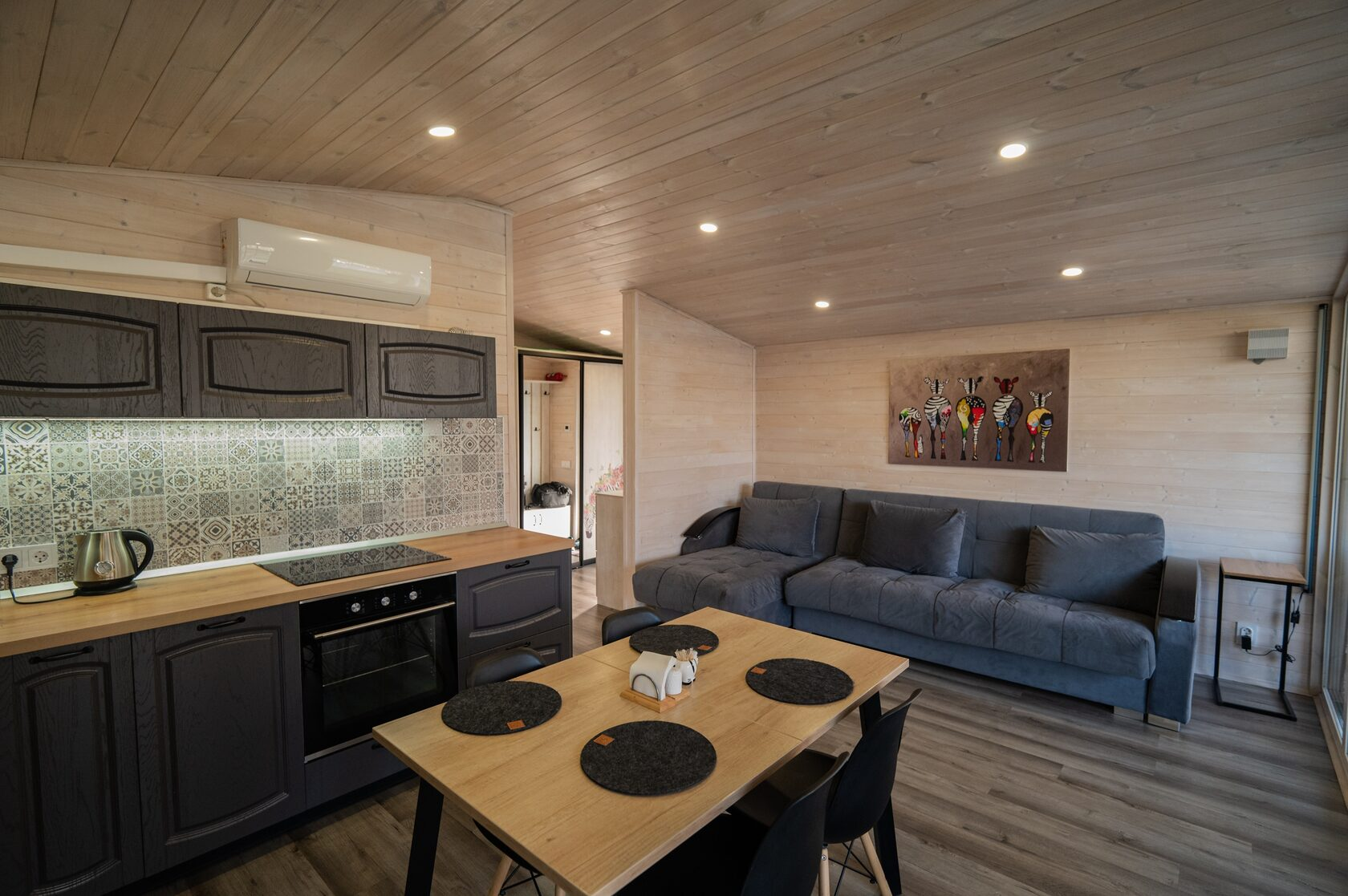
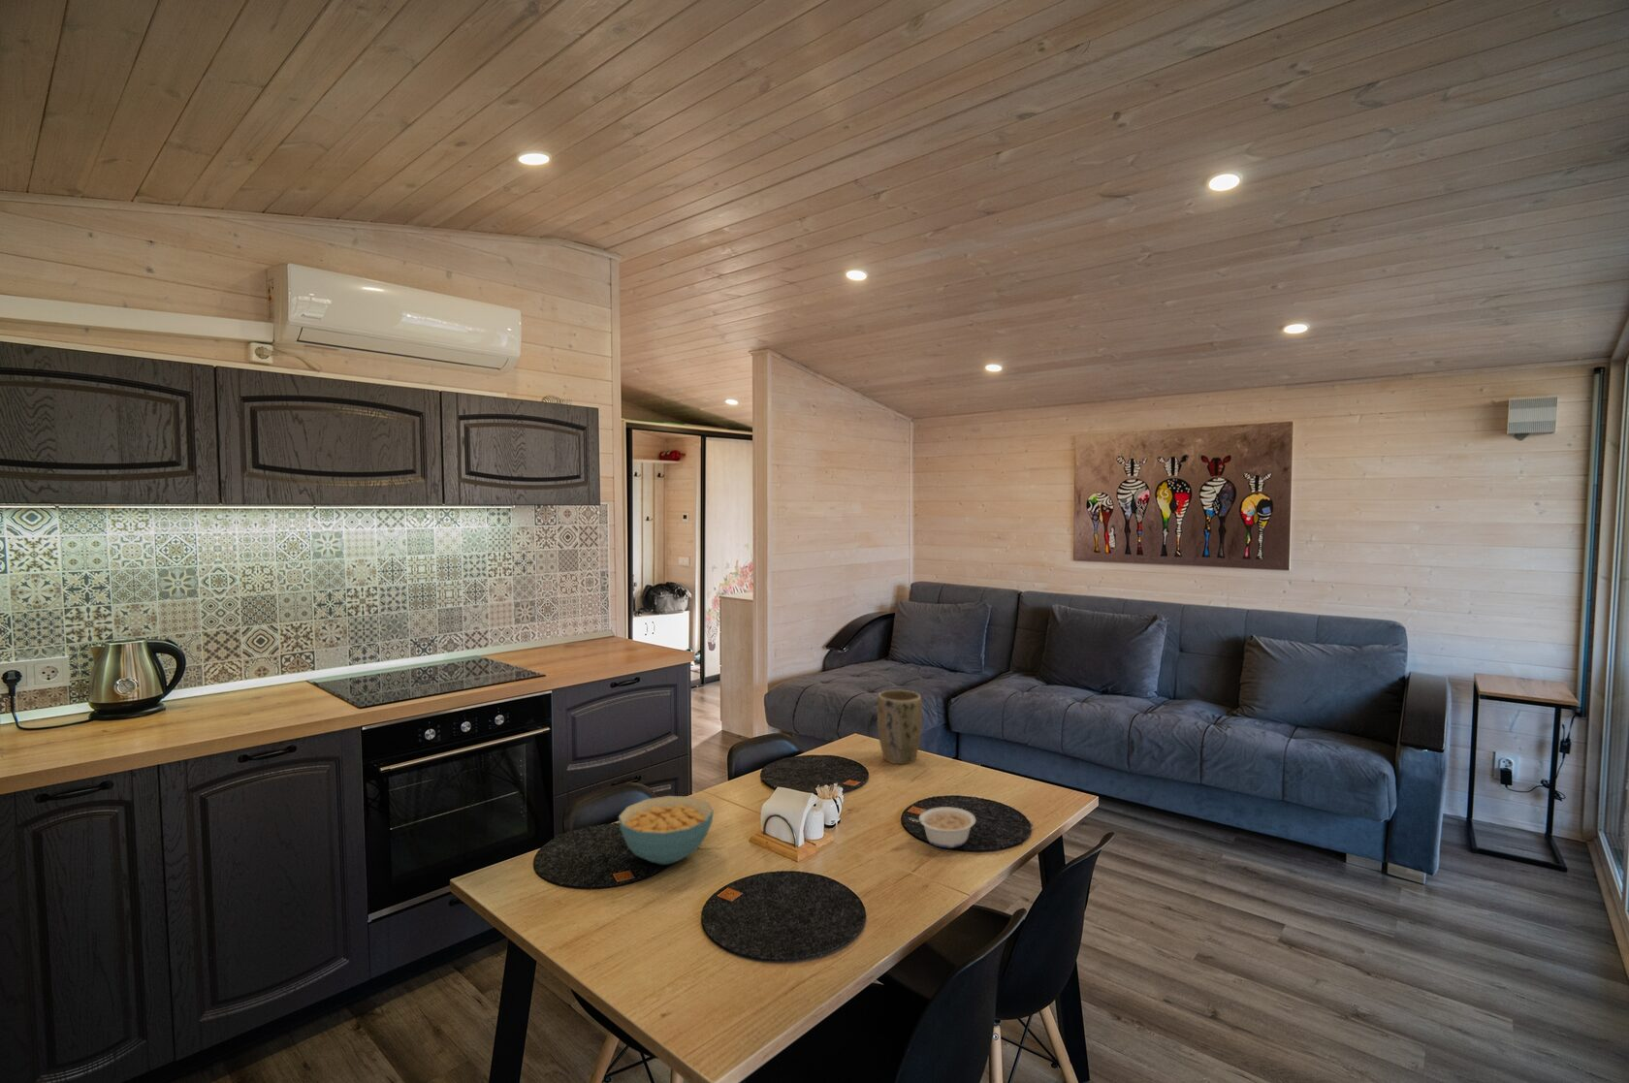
+ plant pot [876,689,923,765]
+ legume [908,806,976,849]
+ cereal bowl [618,795,714,865]
